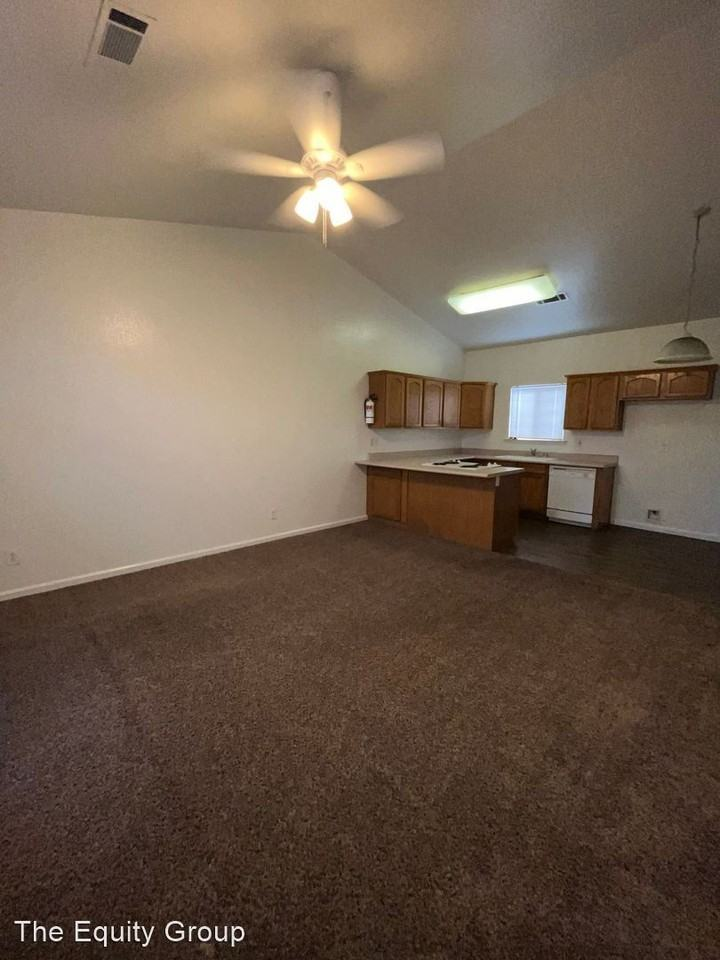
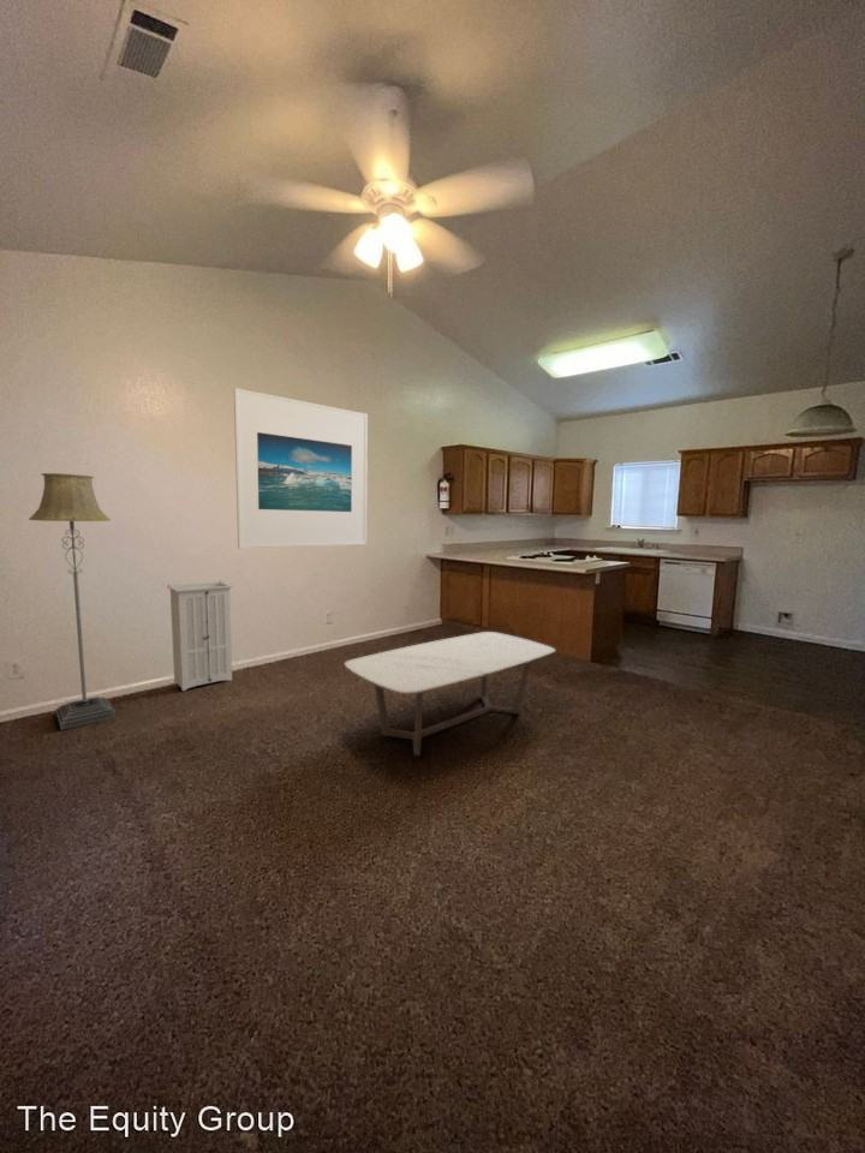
+ coffee table [344,631,556,757]
+ floor lamp [28,472,117,731]
+ storage cabinet [166,580,234,692]
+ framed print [233,387,369,549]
